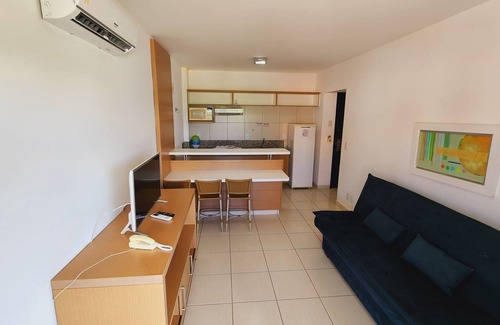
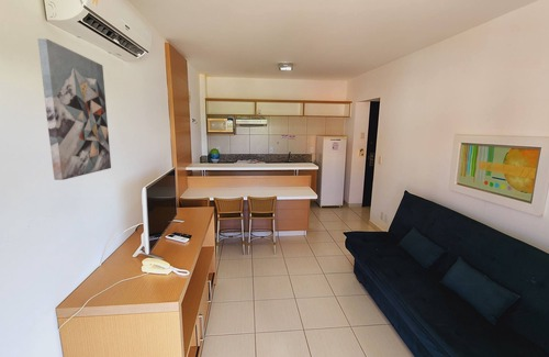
+ wall art [37,37,112,181]
